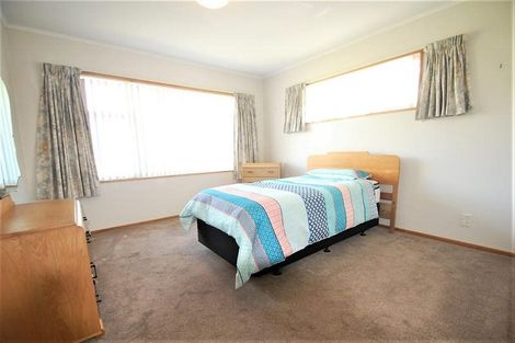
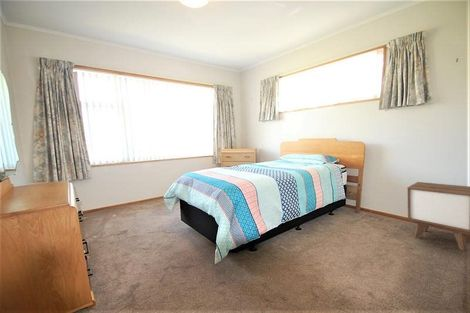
+ nightstand [407,181,470,252]
